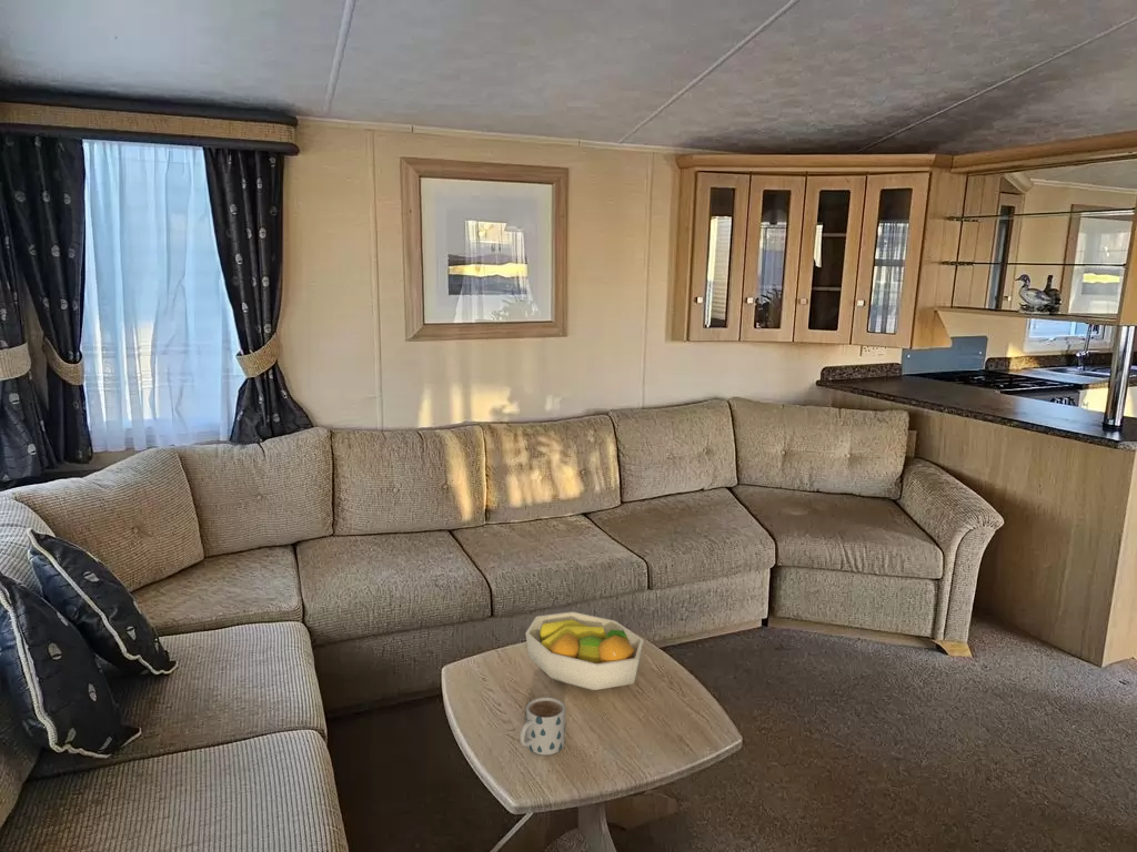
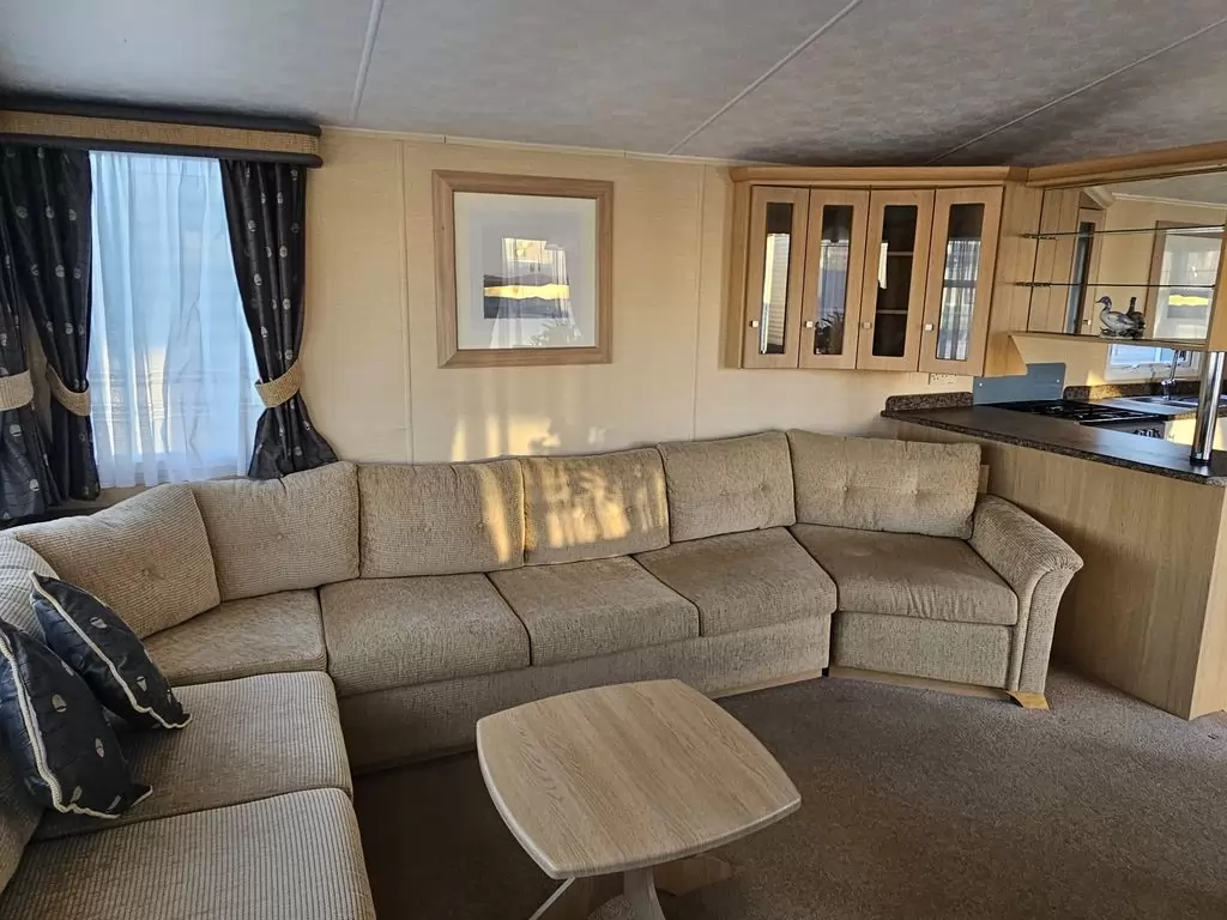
- fruit bowl [524,610,645,691]
- mug [519,696,566,757]
